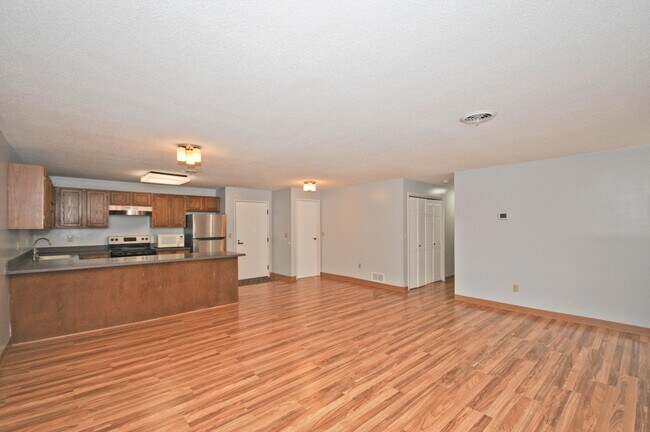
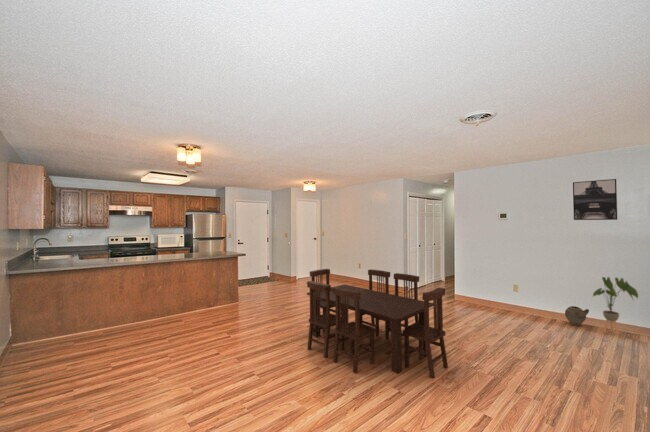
+ wall art [572,178,618,221]
+ ceramic jug [564,305,590,327]
+ house plant [591,276,639,337]
+ dining set [306,268,449,379]
